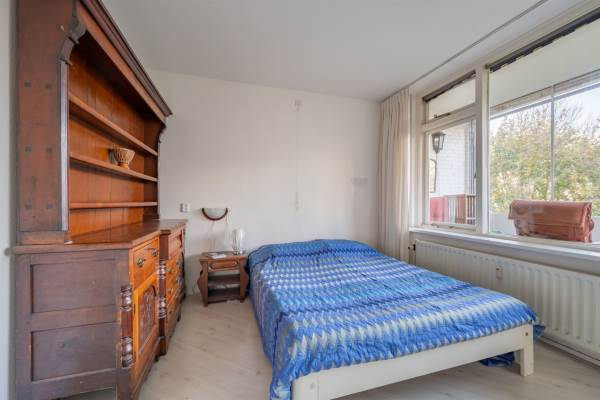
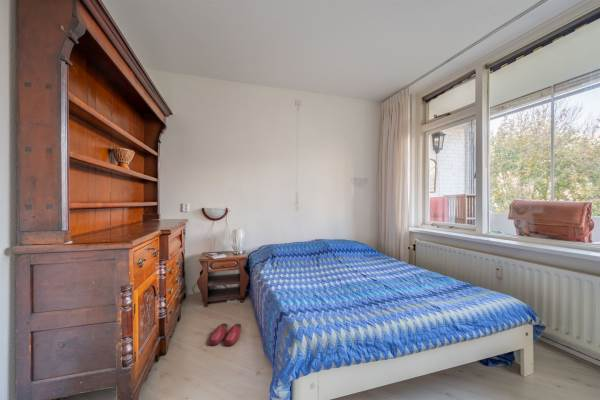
+ slippers [208,322,242,347]
